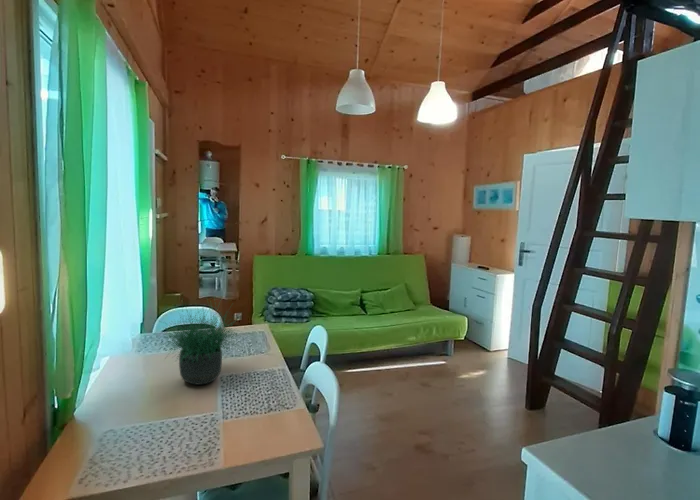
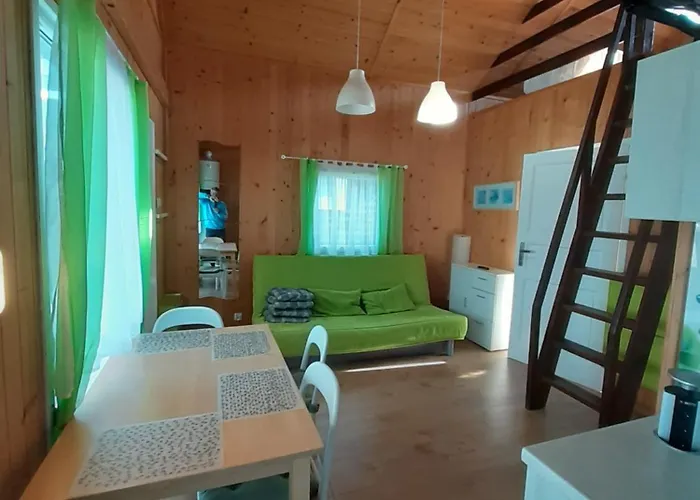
- potted plant [151,292,250,386]
